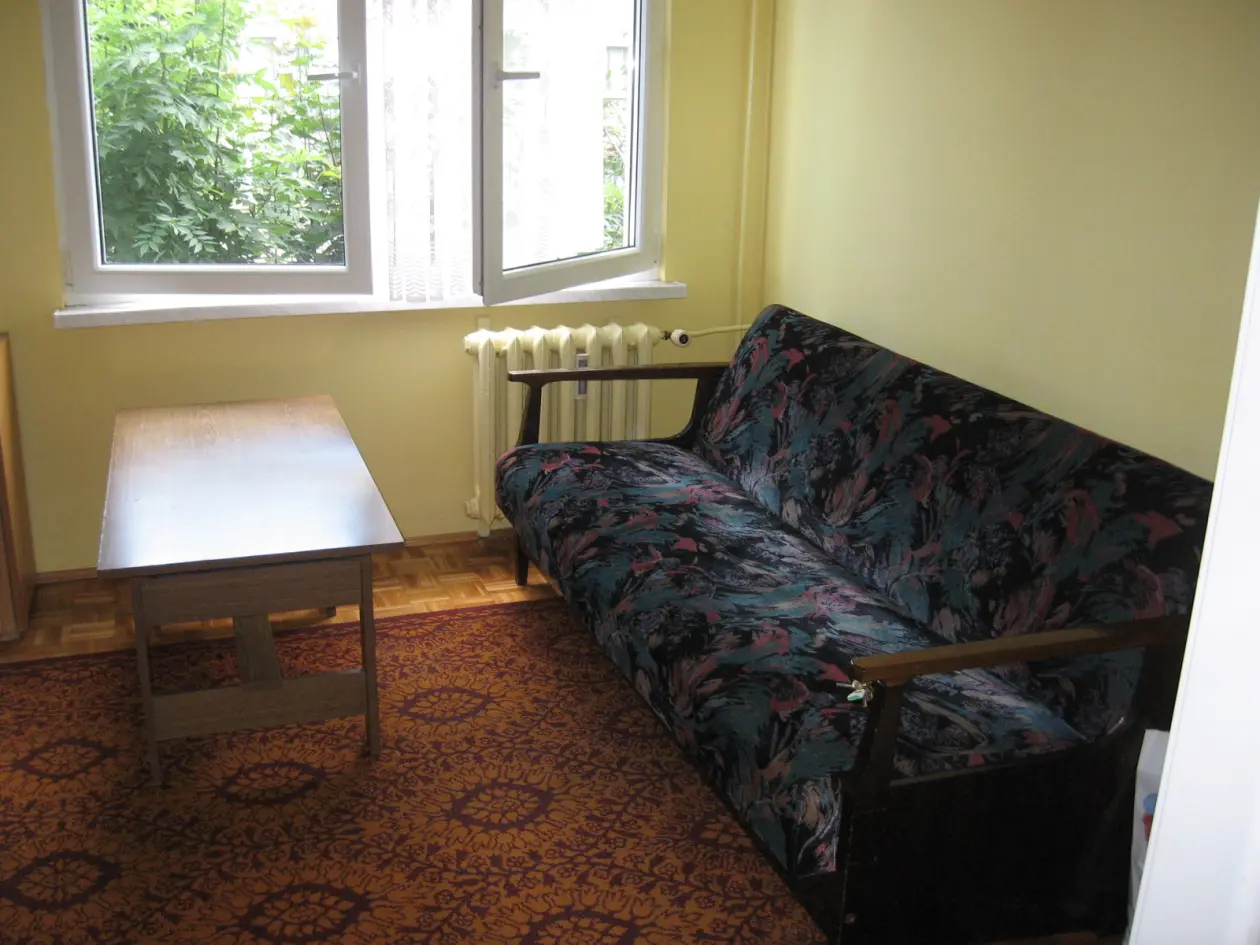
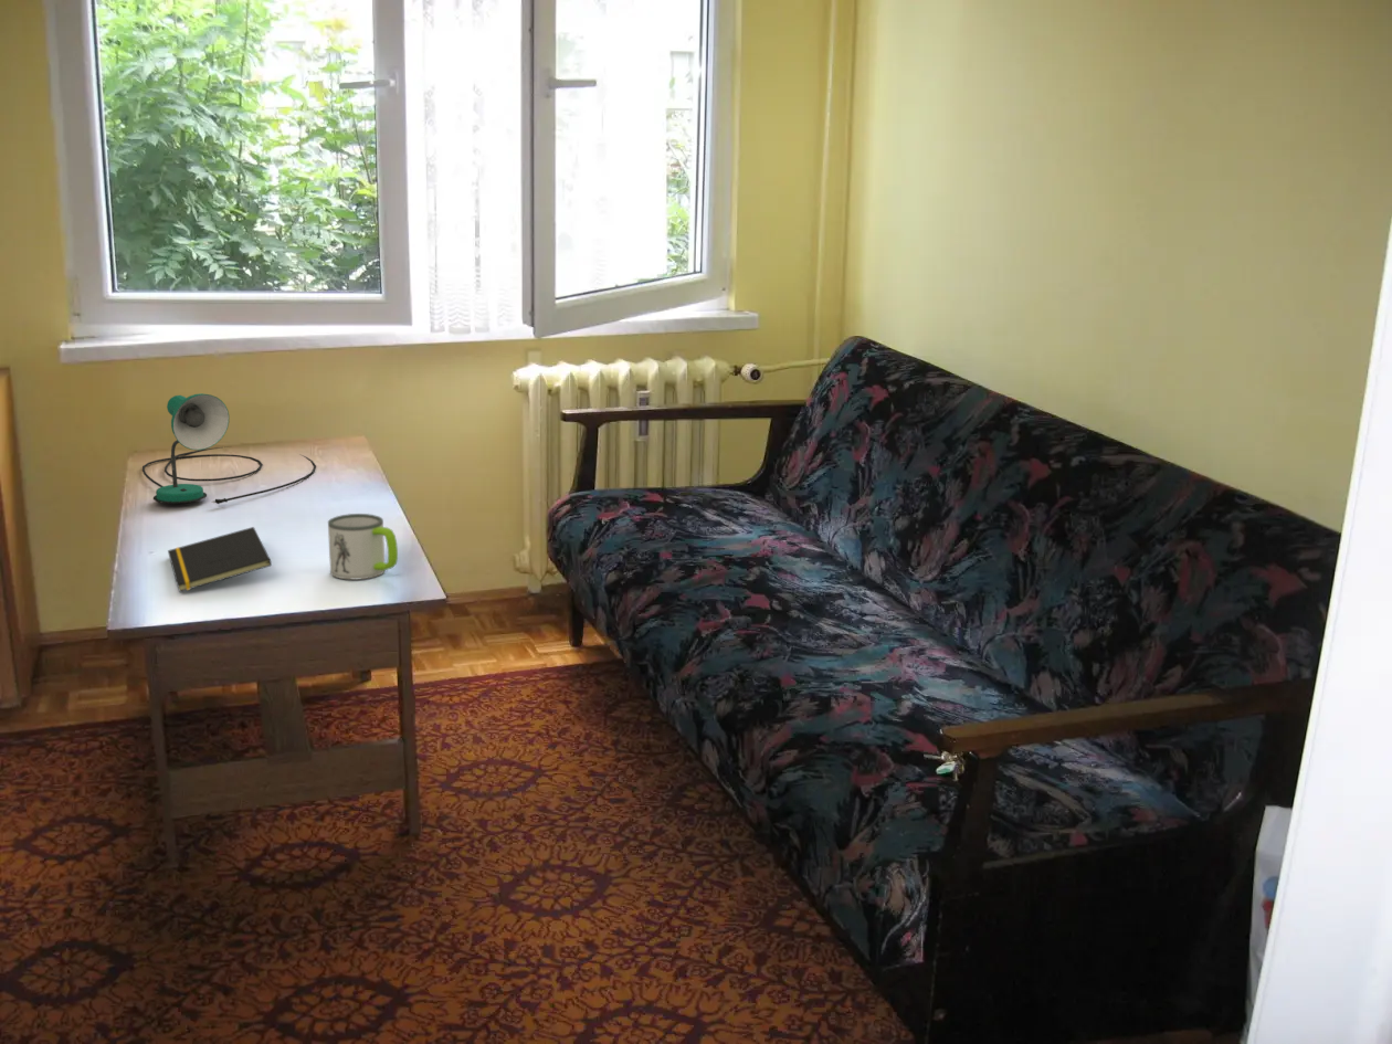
+ desk lamp [141,392,317,505]
+ notepad [167,526,273,593]
+ mug [327,513,399,581]
